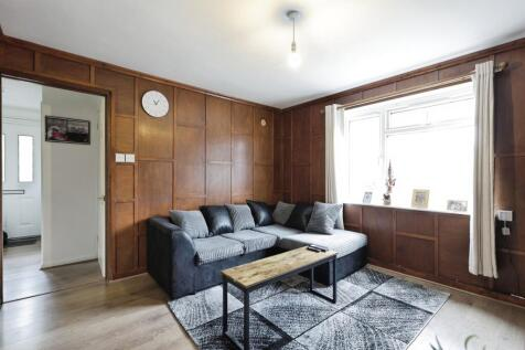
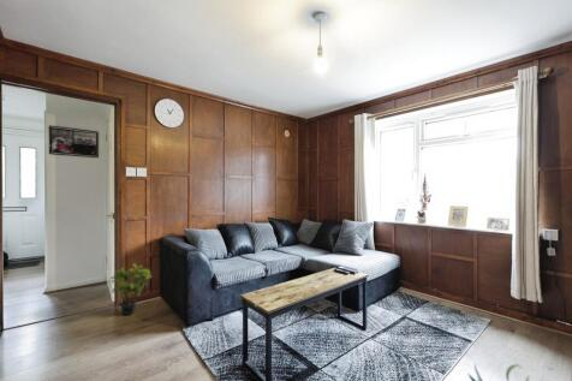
+ potted plant [108,262,153,316]
